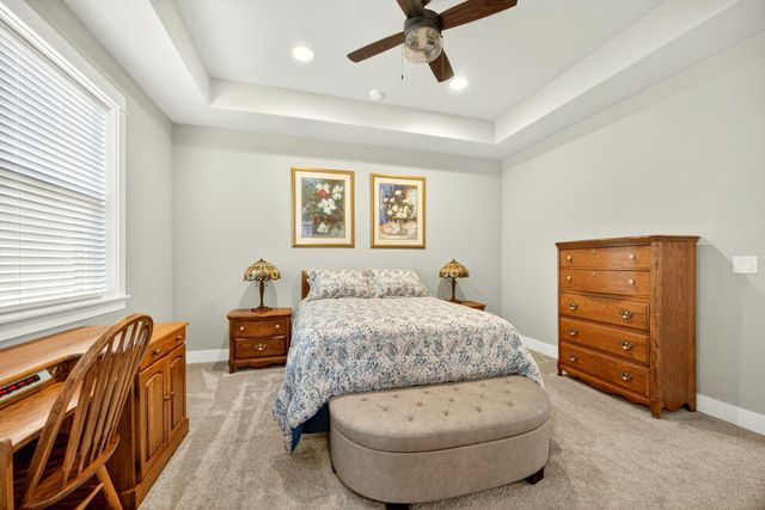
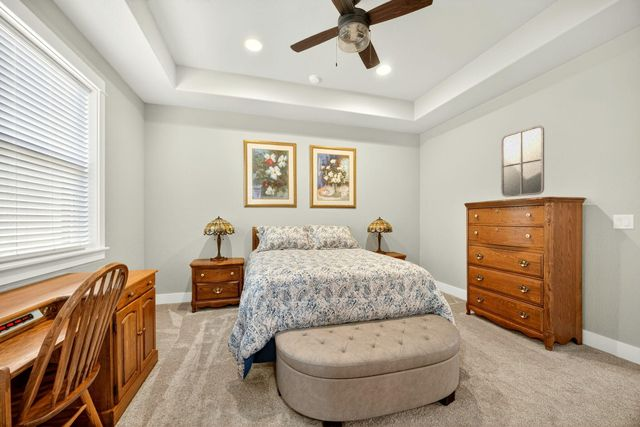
+ home mirror [500,124,545,198]
